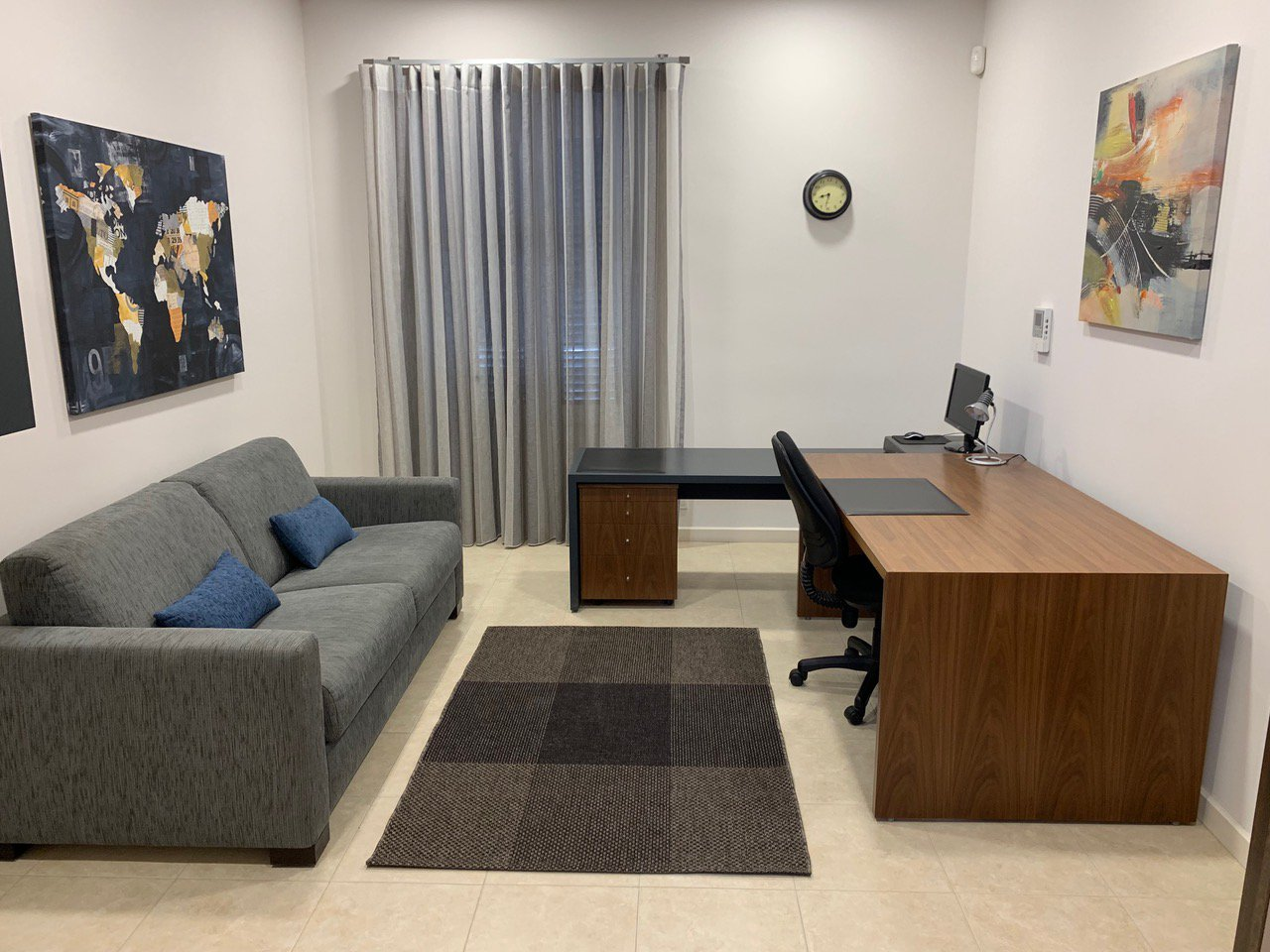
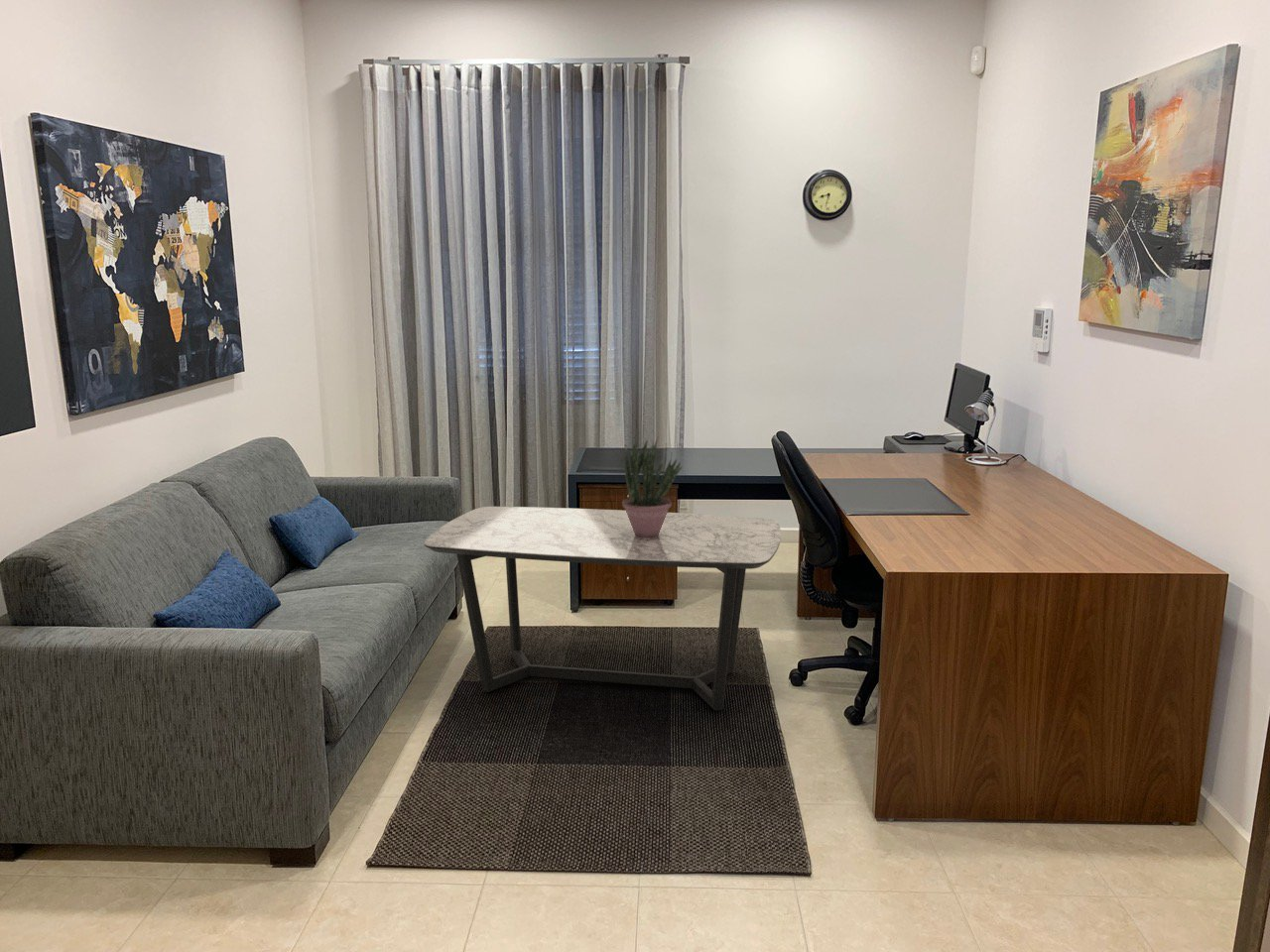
+ potted plant [621,434,683,537]
+ coffee table [423,506,782,712]
